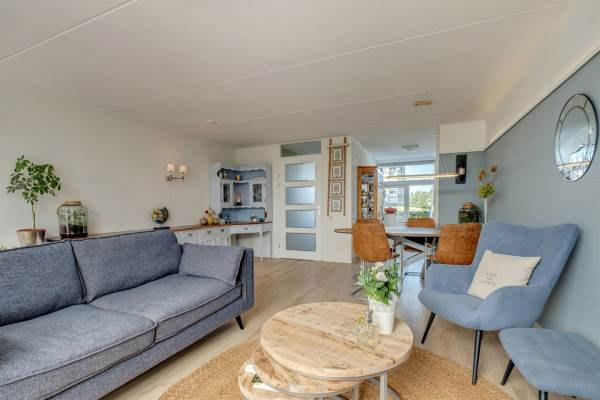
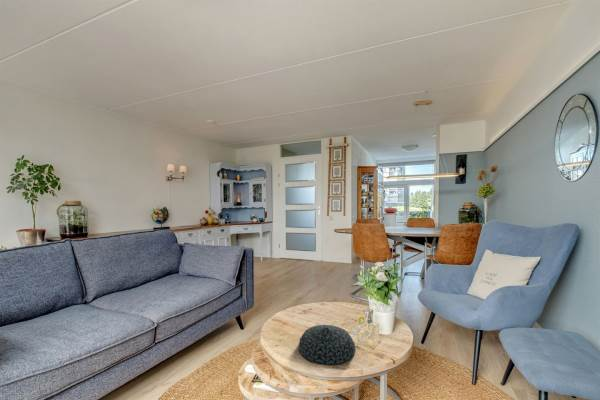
+ bowl [298,324,357,366]
